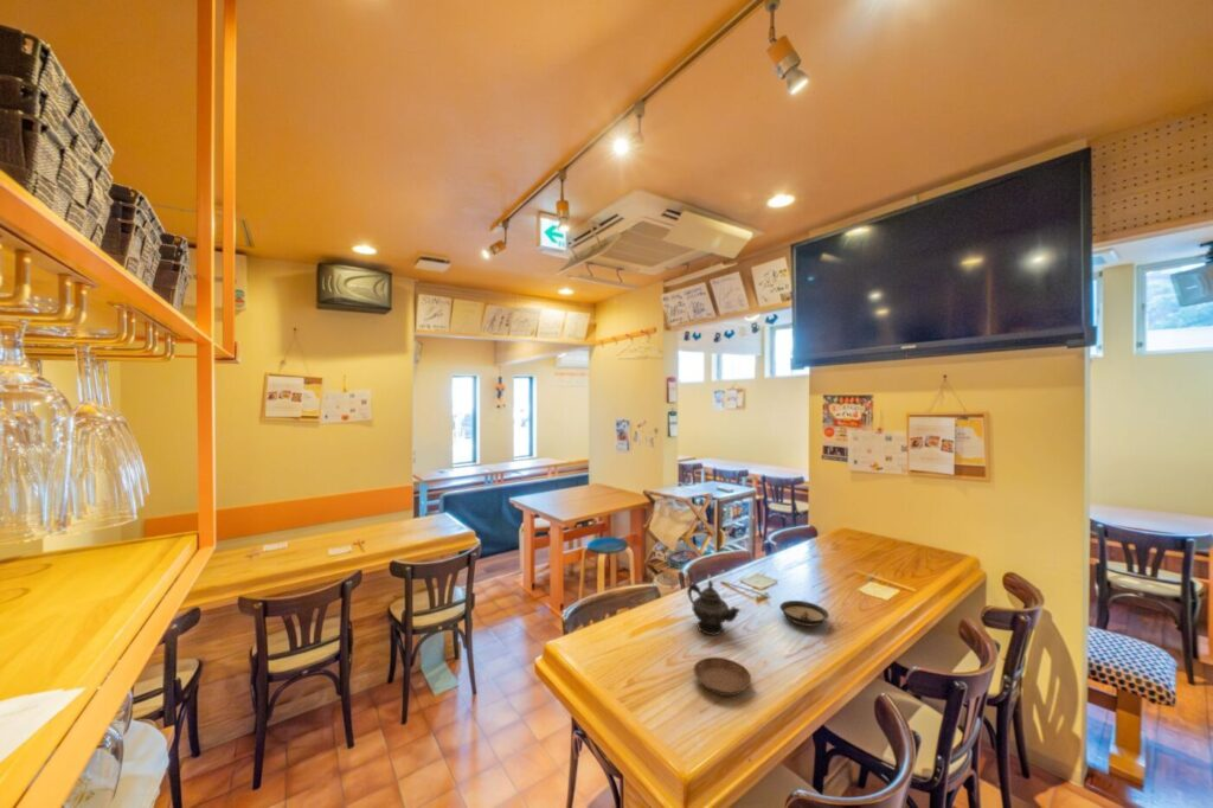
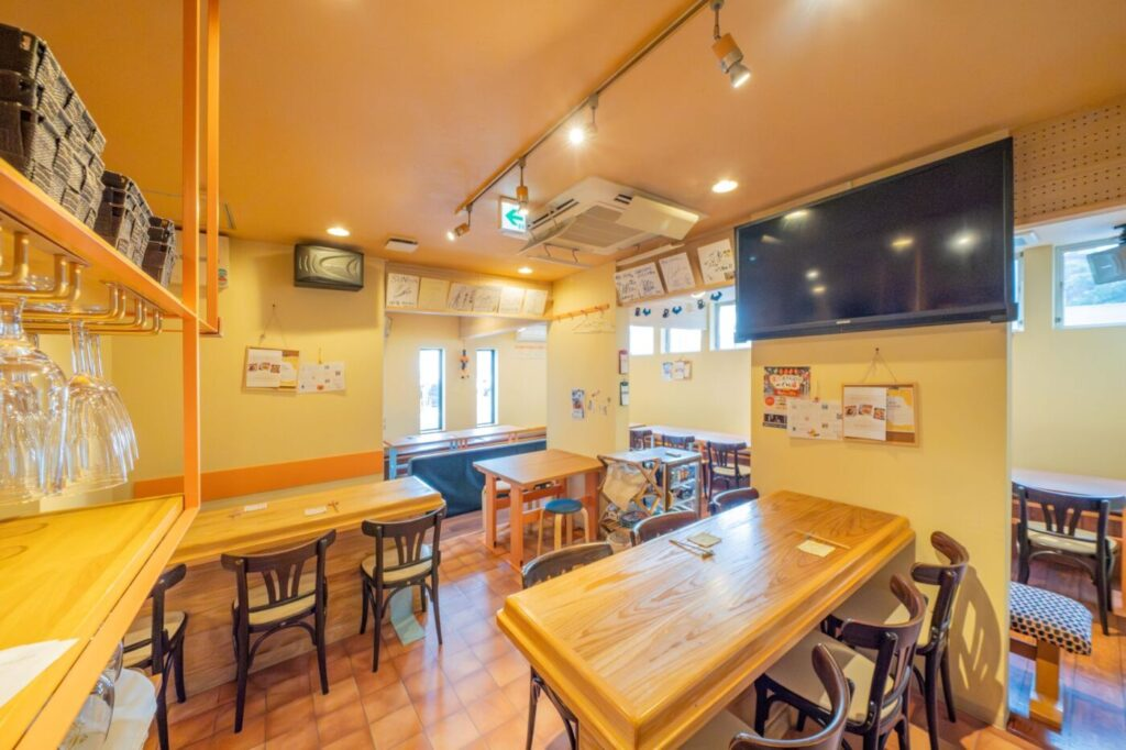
- saucer [778,599,830,627]
- teapot [686,578,742,636]
- saucer [692,656,752,697]
